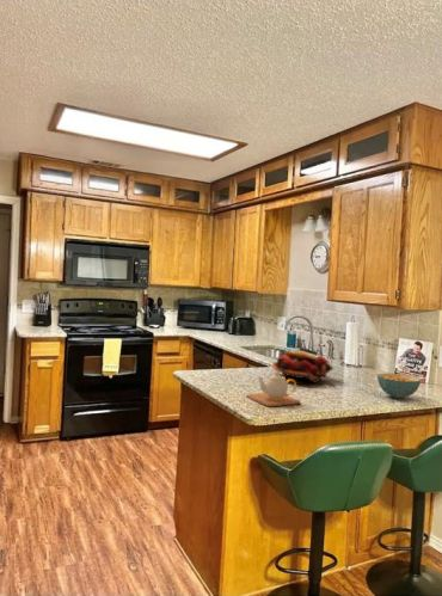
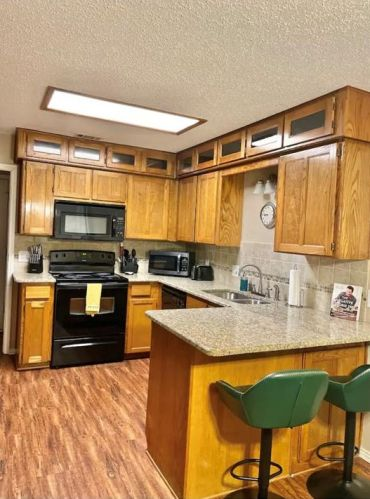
- fruit basket [271,350,334,385]
- cereal bowl [376,373,422,400]
- teapot [245,370,302,407]
